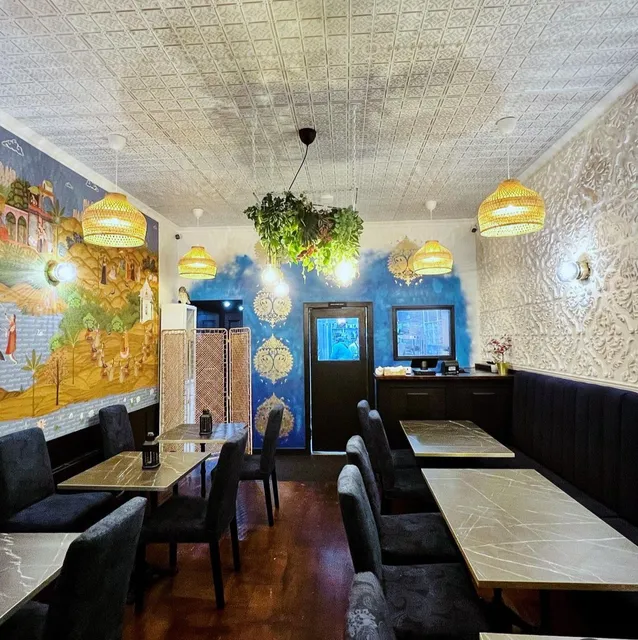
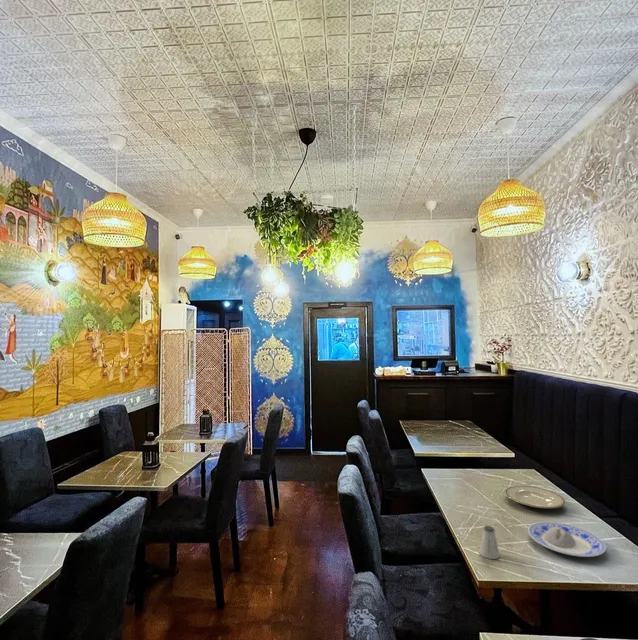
+ plate [504,485,566,509]
+ saltshaker [478,525,501,560]
+ plate [527,521,607,558]
